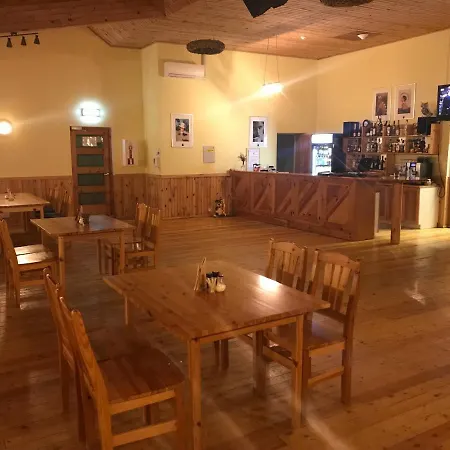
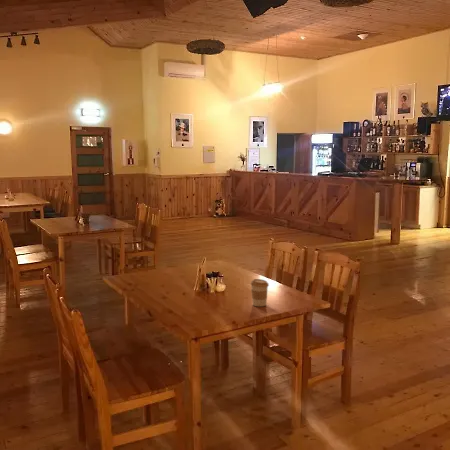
+ coffee cup [250,278,270,307]
